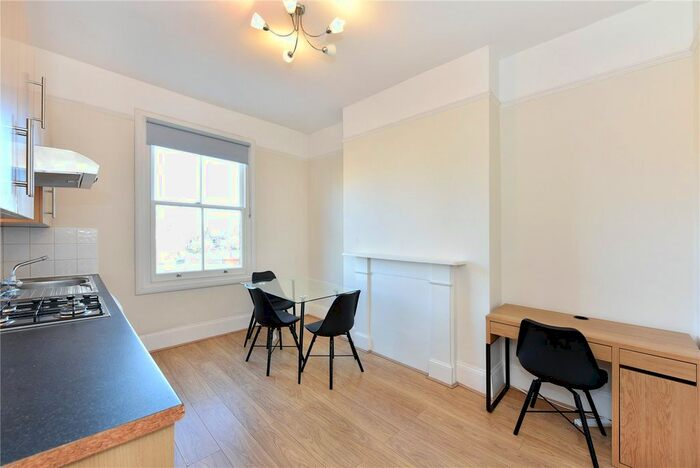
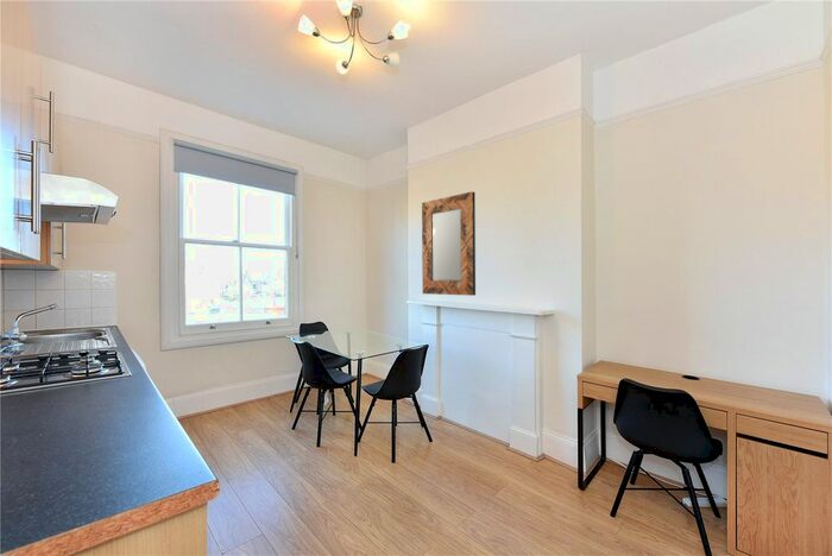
+ home mirror [421,190,477,297]
